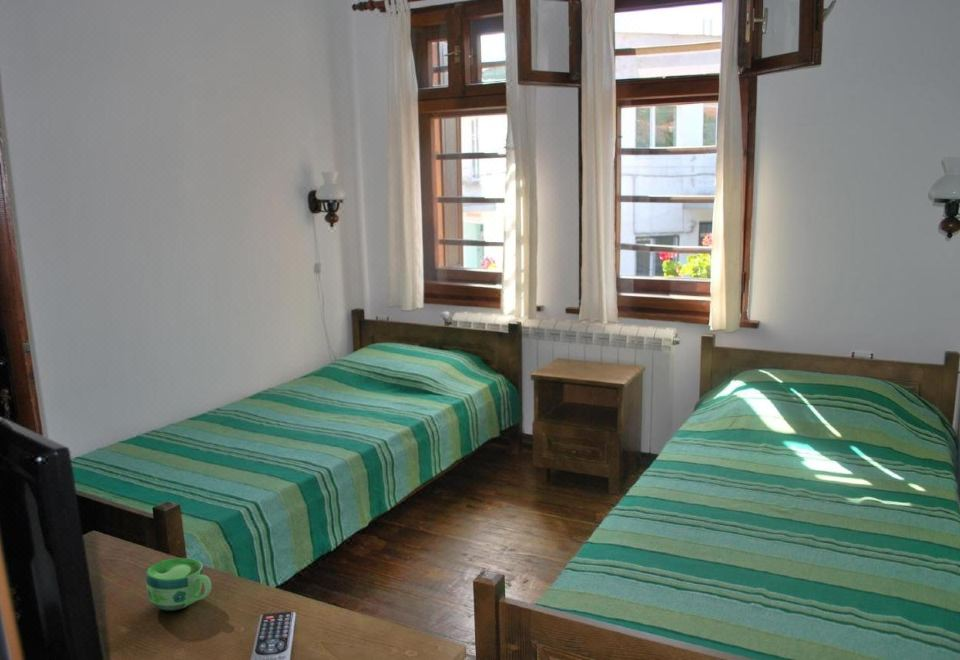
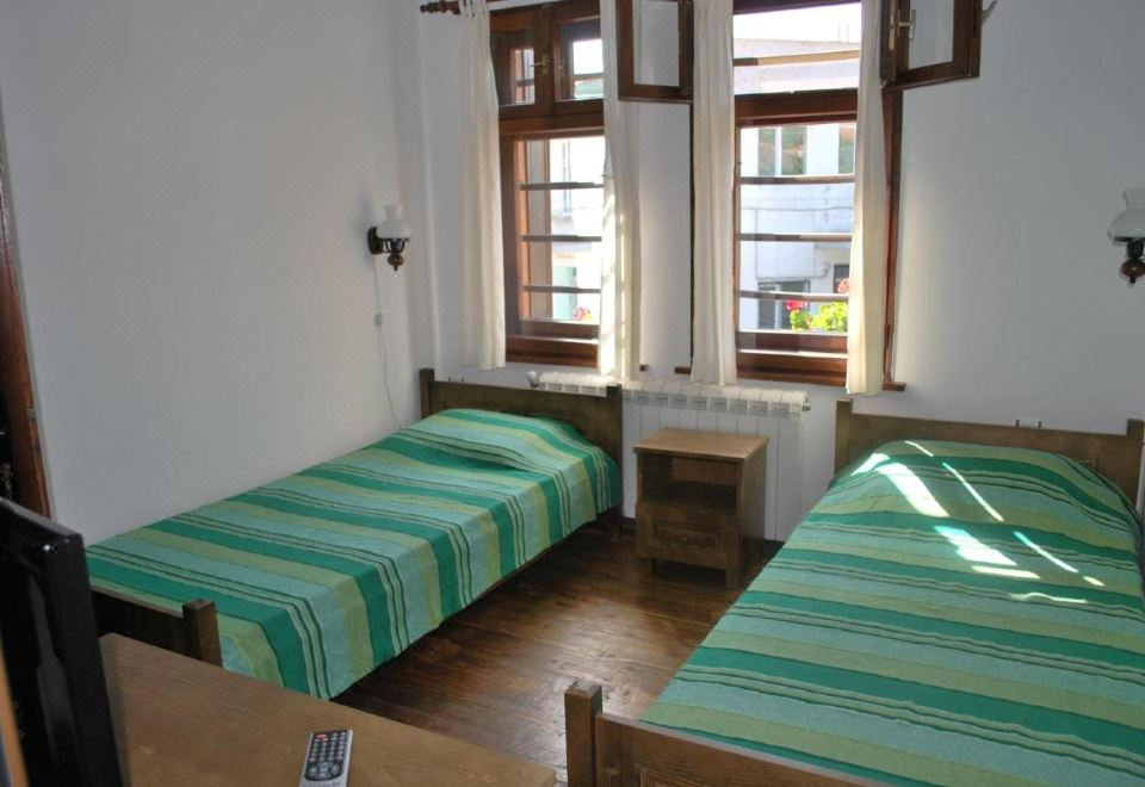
- cup [145,557,212,611]
